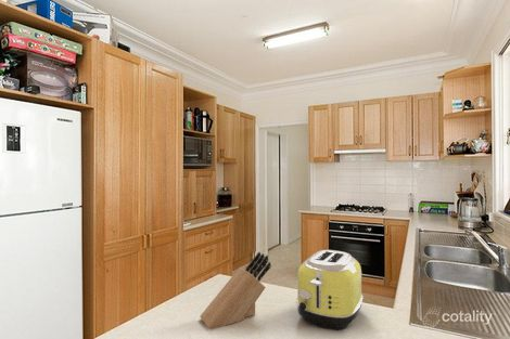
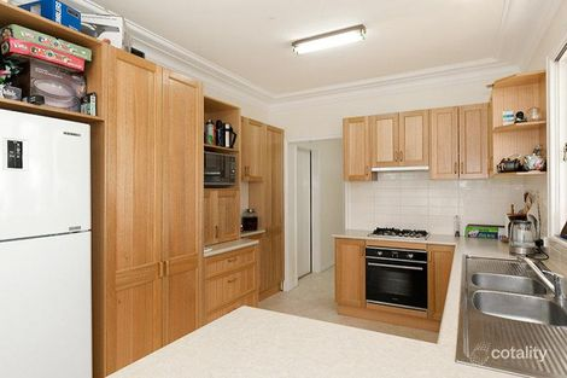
- knife block [199,250,272,330]
- toaster [295,249,364,331]
